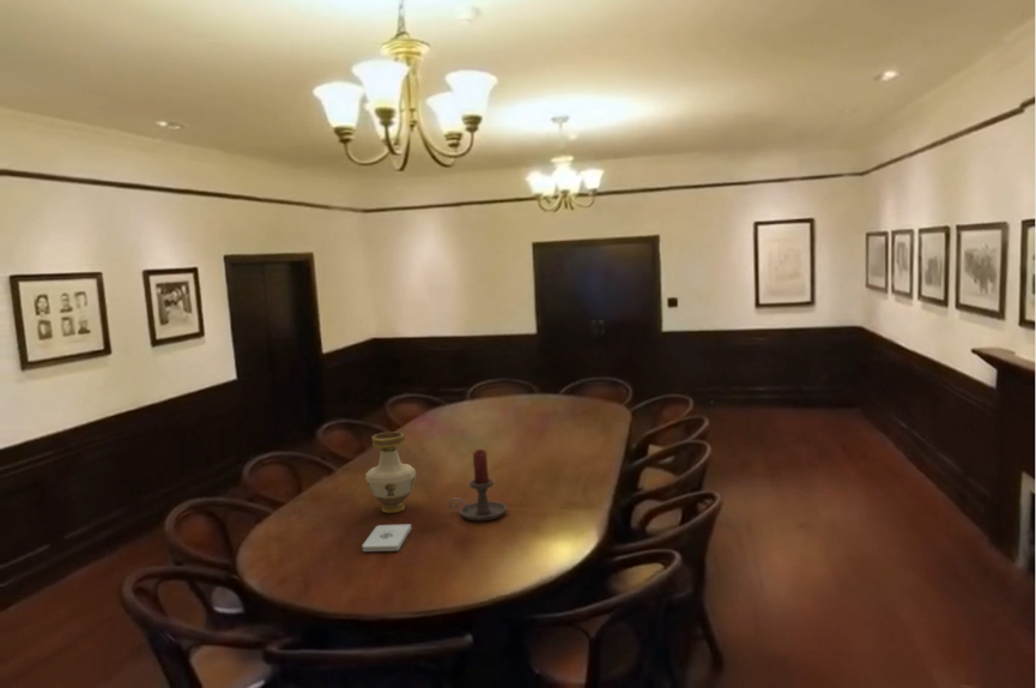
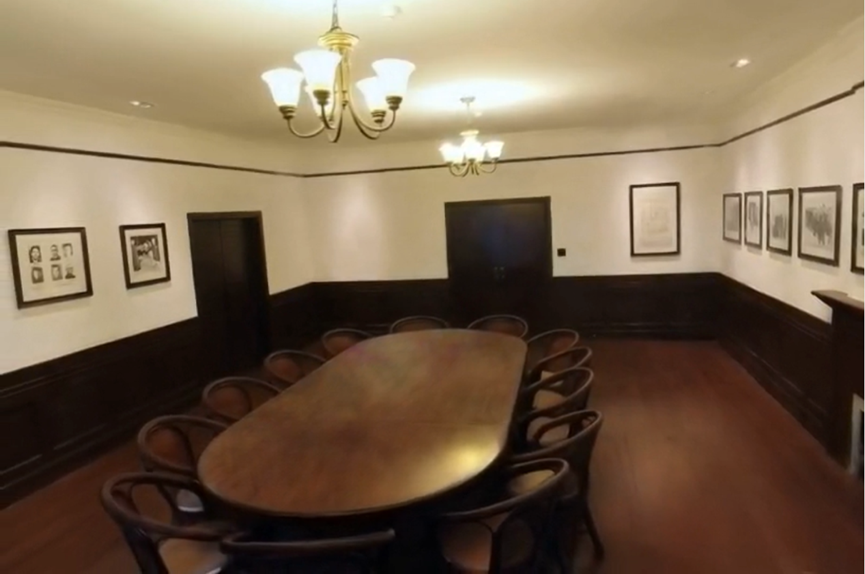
- candle holder [448,448,508,521]
- vase [364,430,417,514]
- notepad [361,523,412,553]
